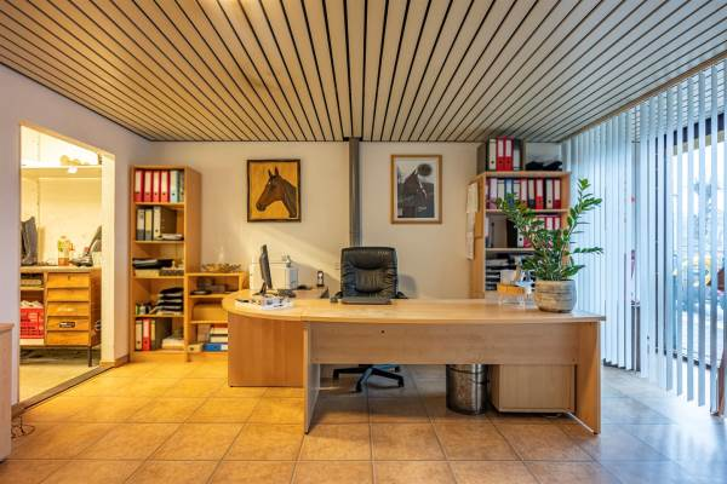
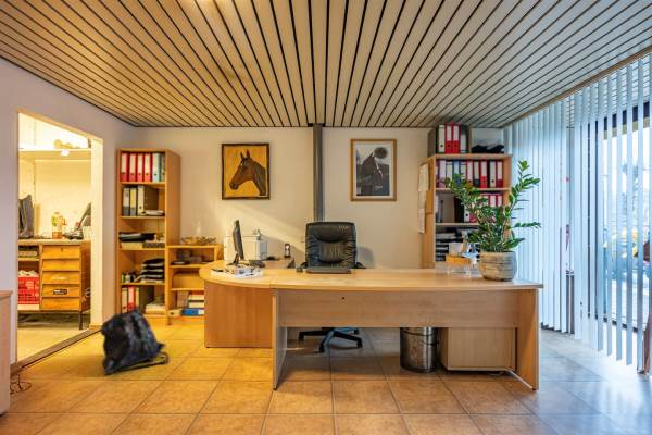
+ backpack [99,304,170,376]
